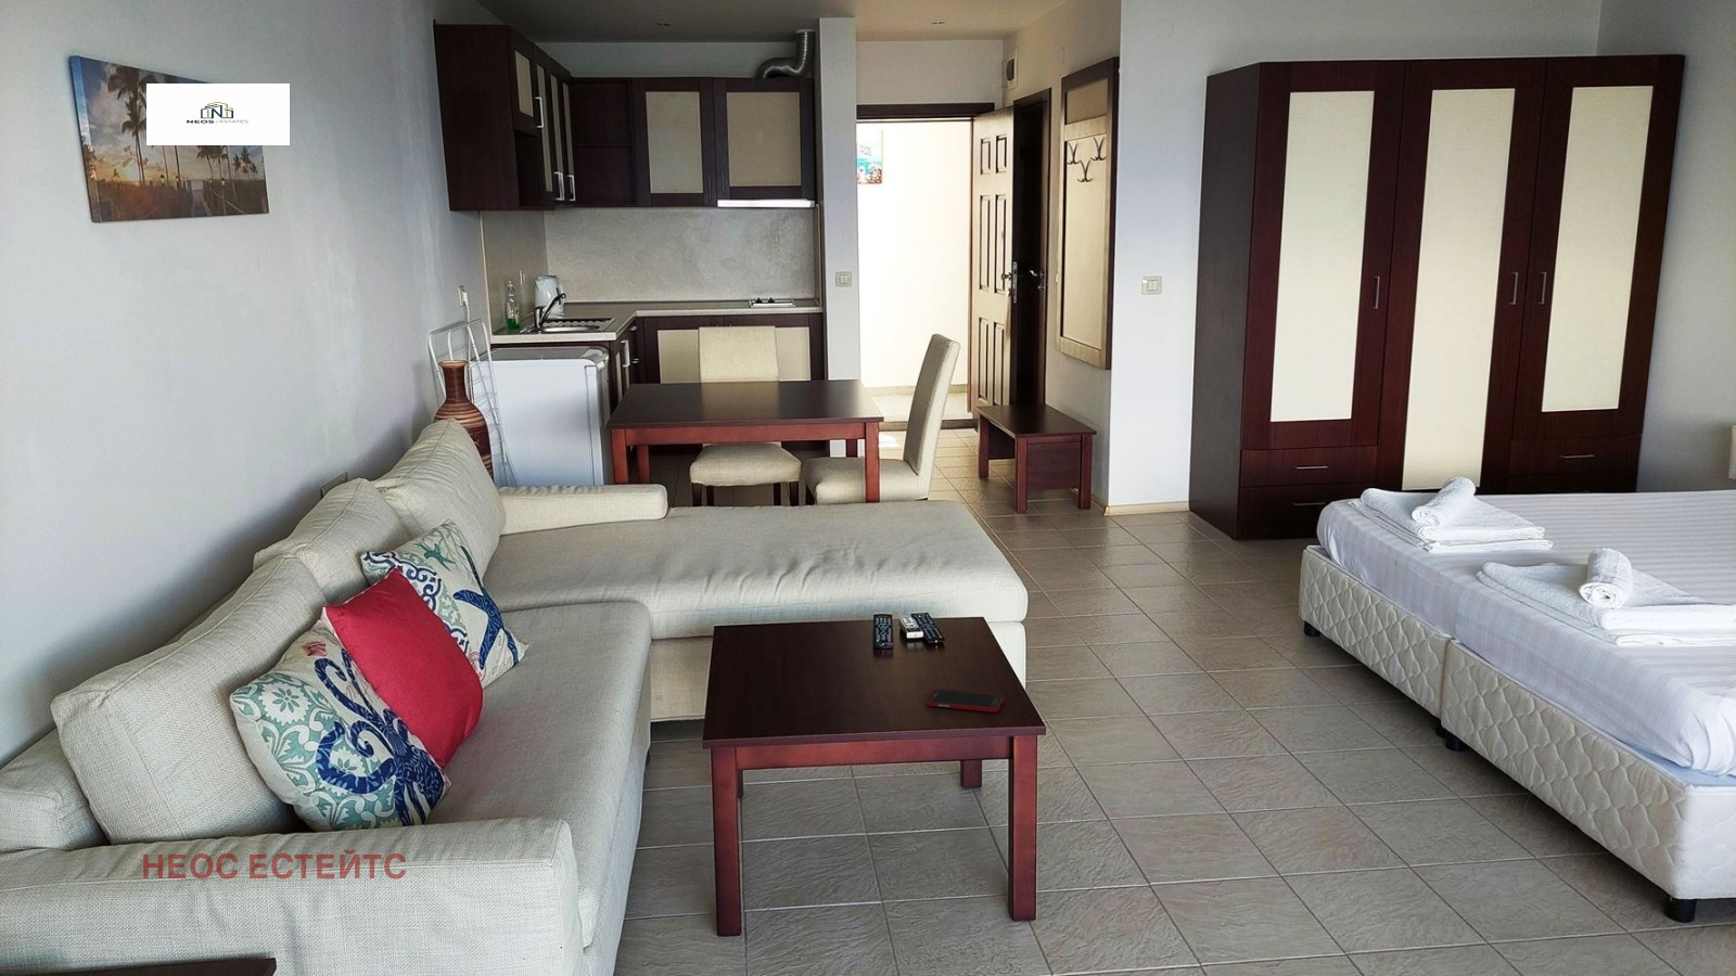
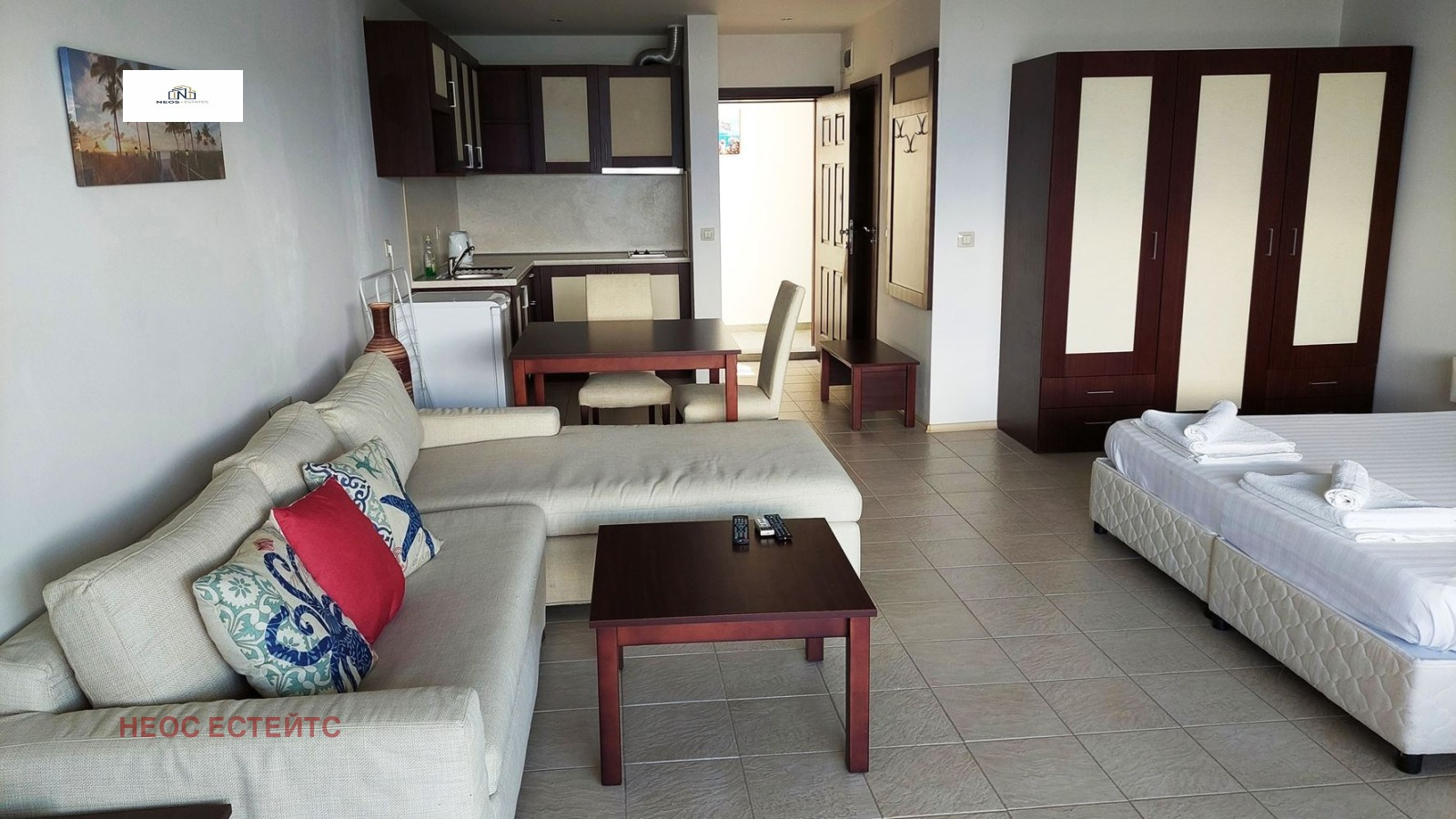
- cell phone [925,688,1005,714]
